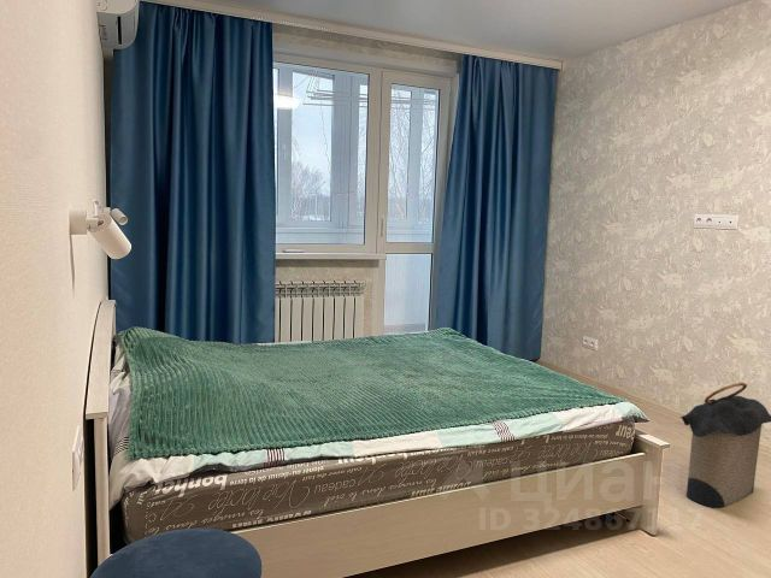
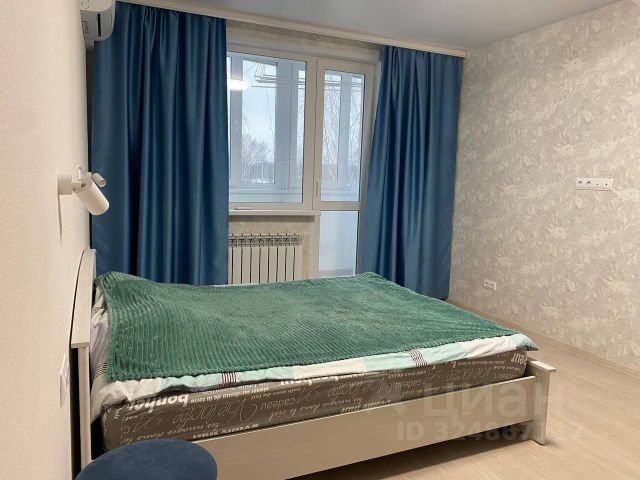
- laundry hamper [679,382,771,509]
